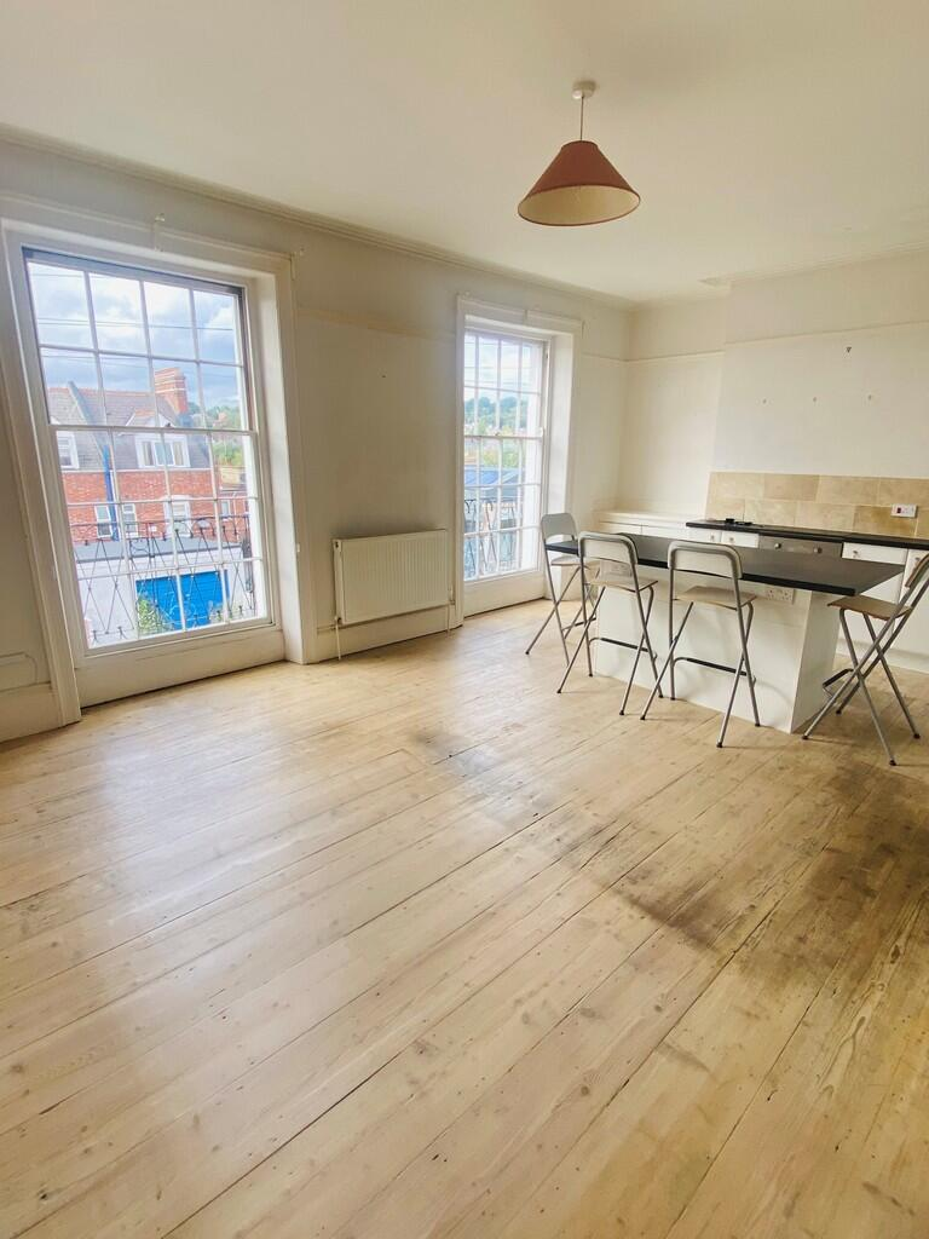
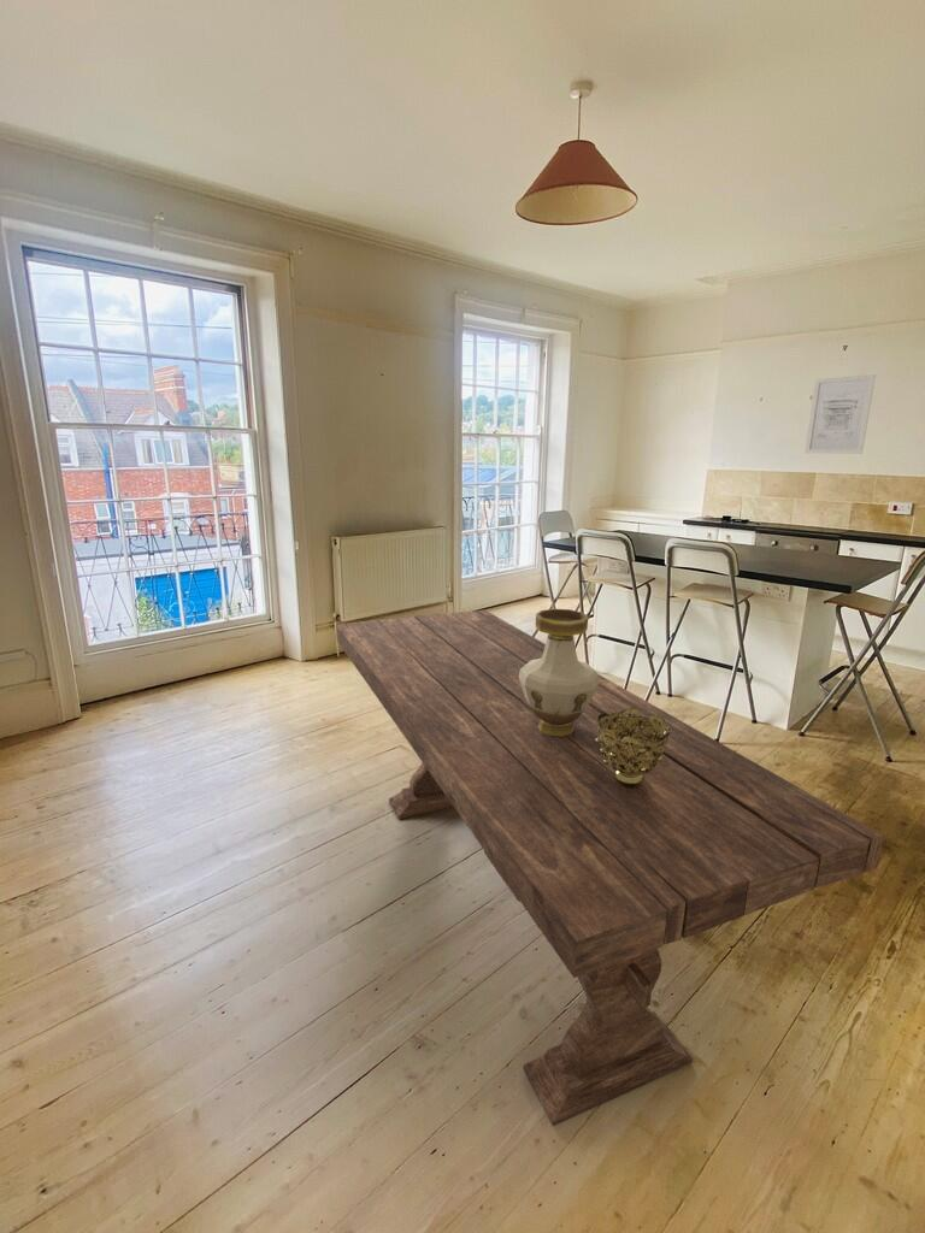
+ dining table [335,609,885,1127]
+ wall art [803,373,877,455]
+ vase [519,608,600,736]
+ decorative bowl [595,708,671,786]
